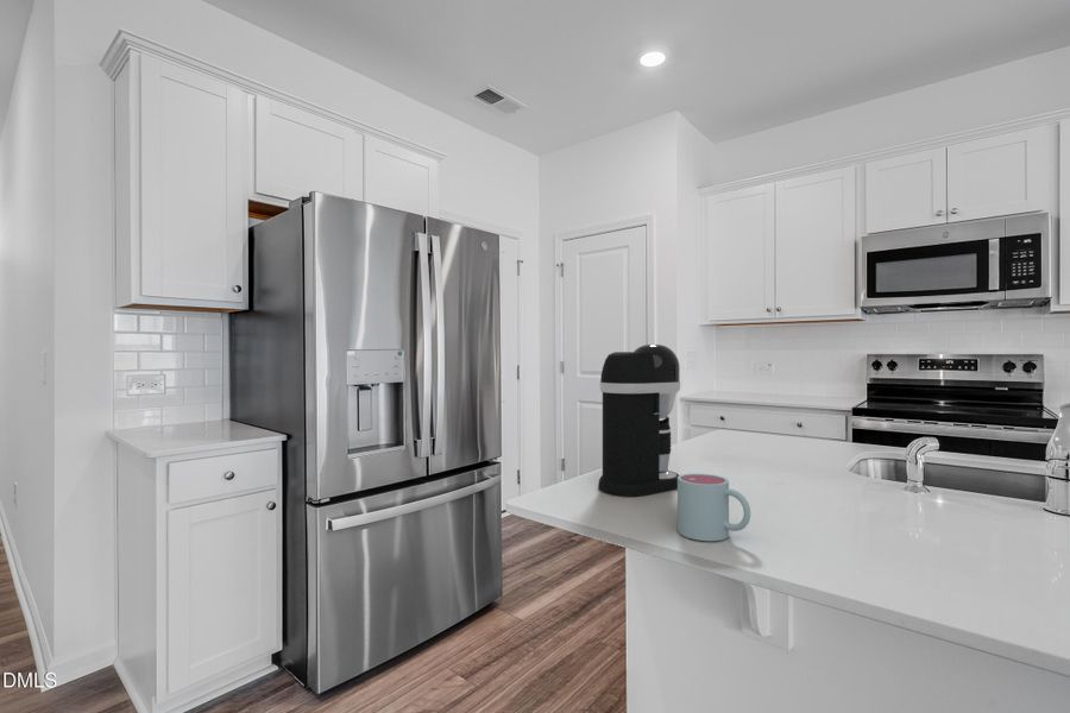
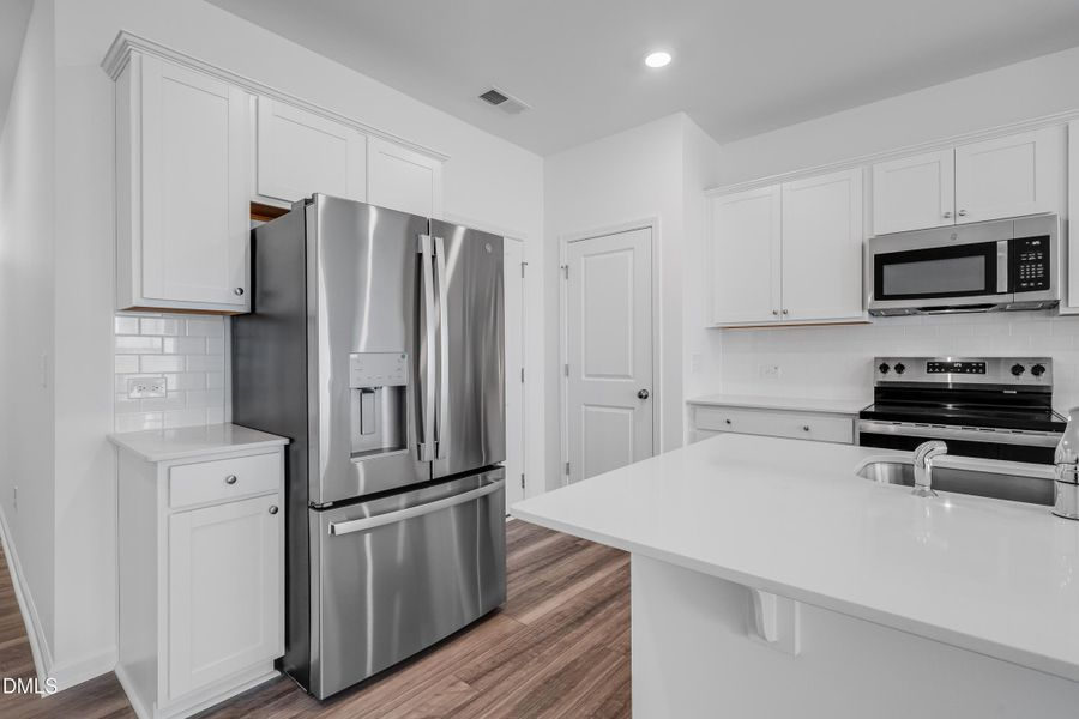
- coffee maker [597,343,681,497]
- mug [676,473,751,542]
